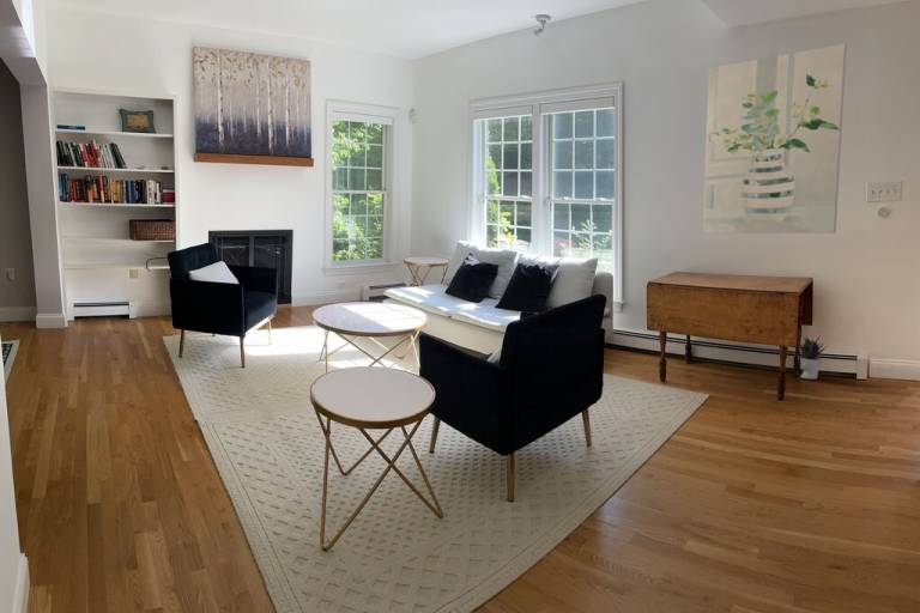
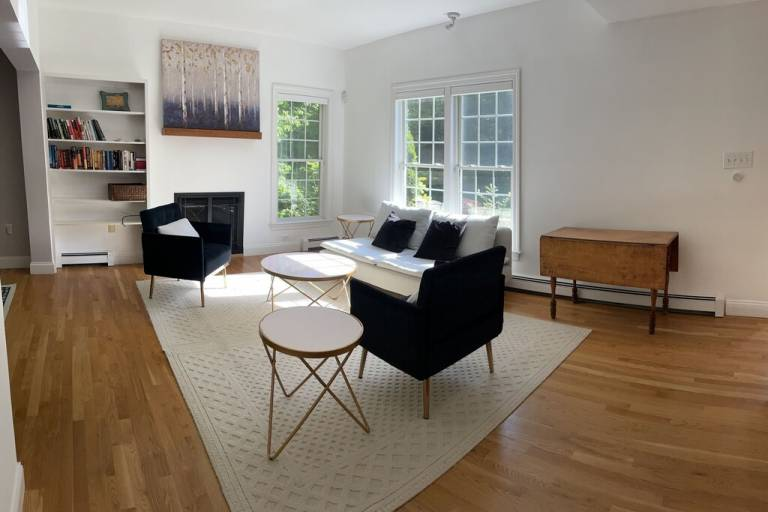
- wall art [702,43,848,235]
- potted plant [799,334,829,380]
